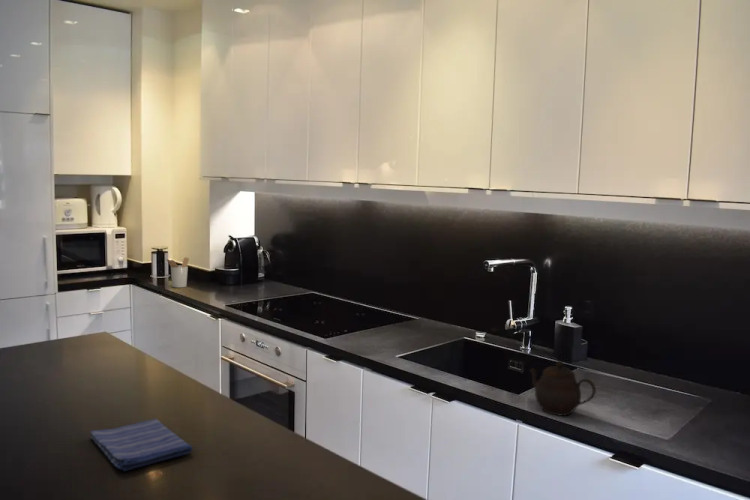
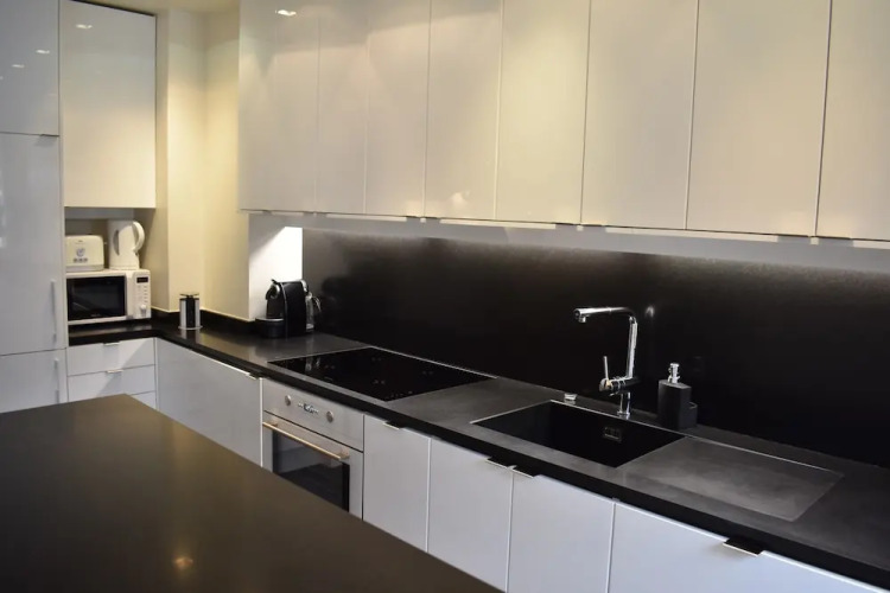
- utensil holder [165,256,190,288]
- dish towel [89,418,194,472]
- teapot [528,360,597,417]
